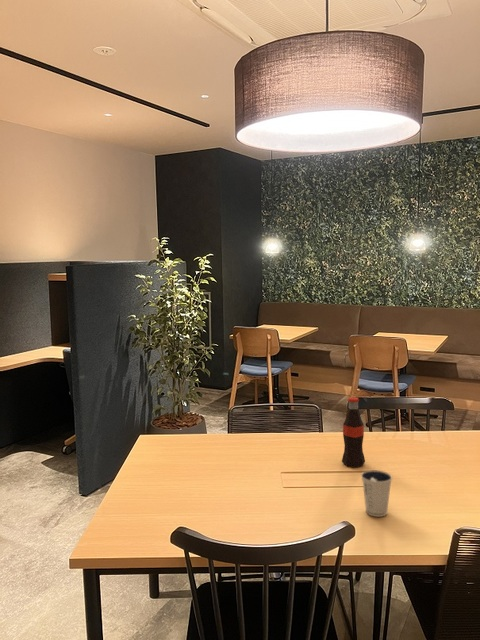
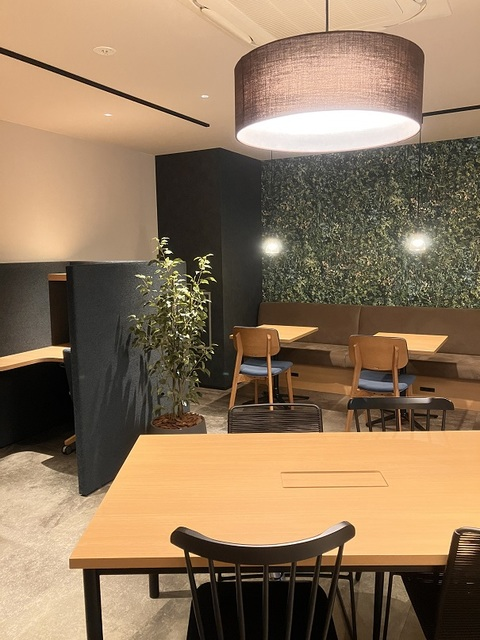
- dixie cup [360,469,393,518]
- bottle [341,396,366,468]
